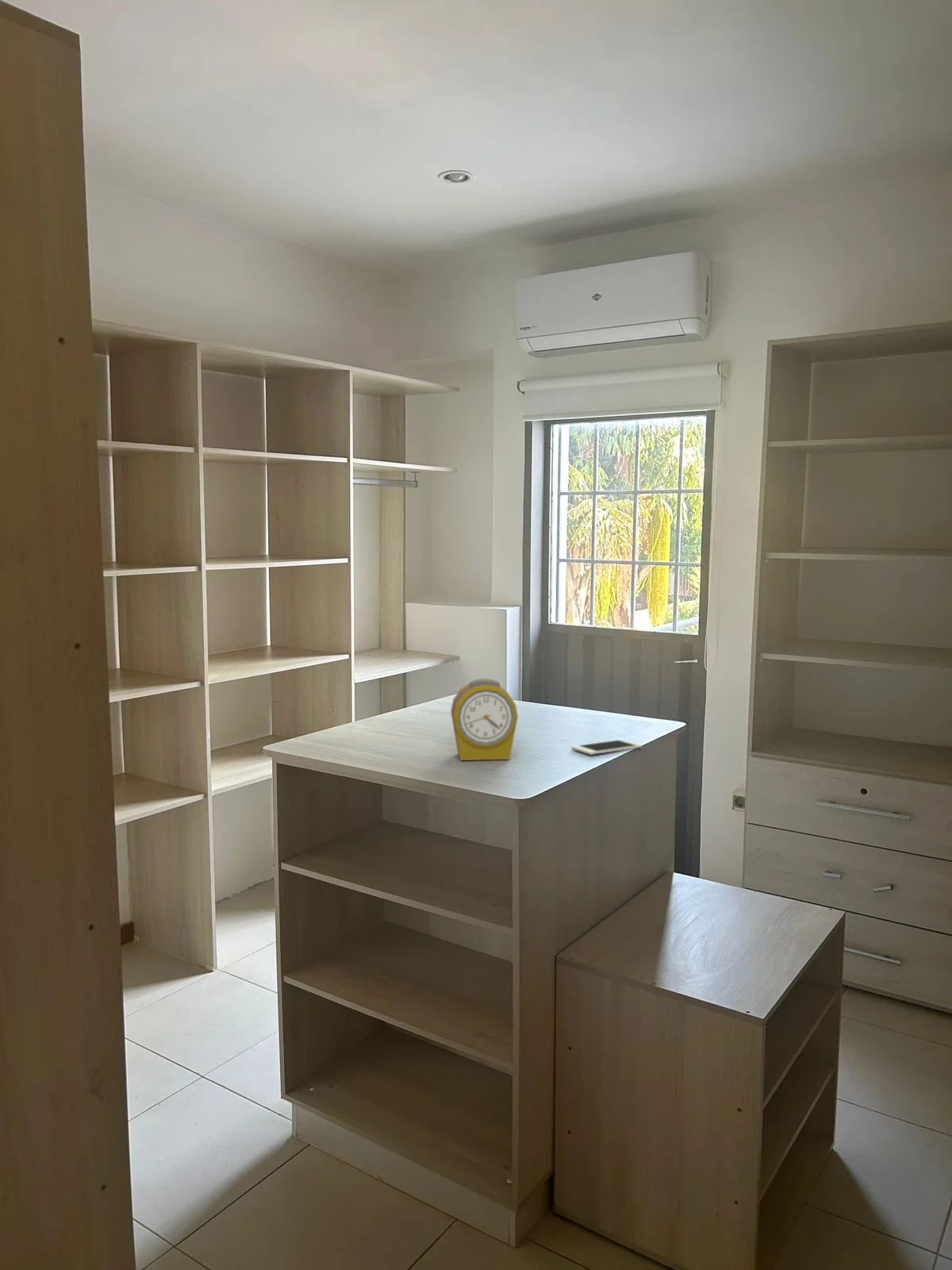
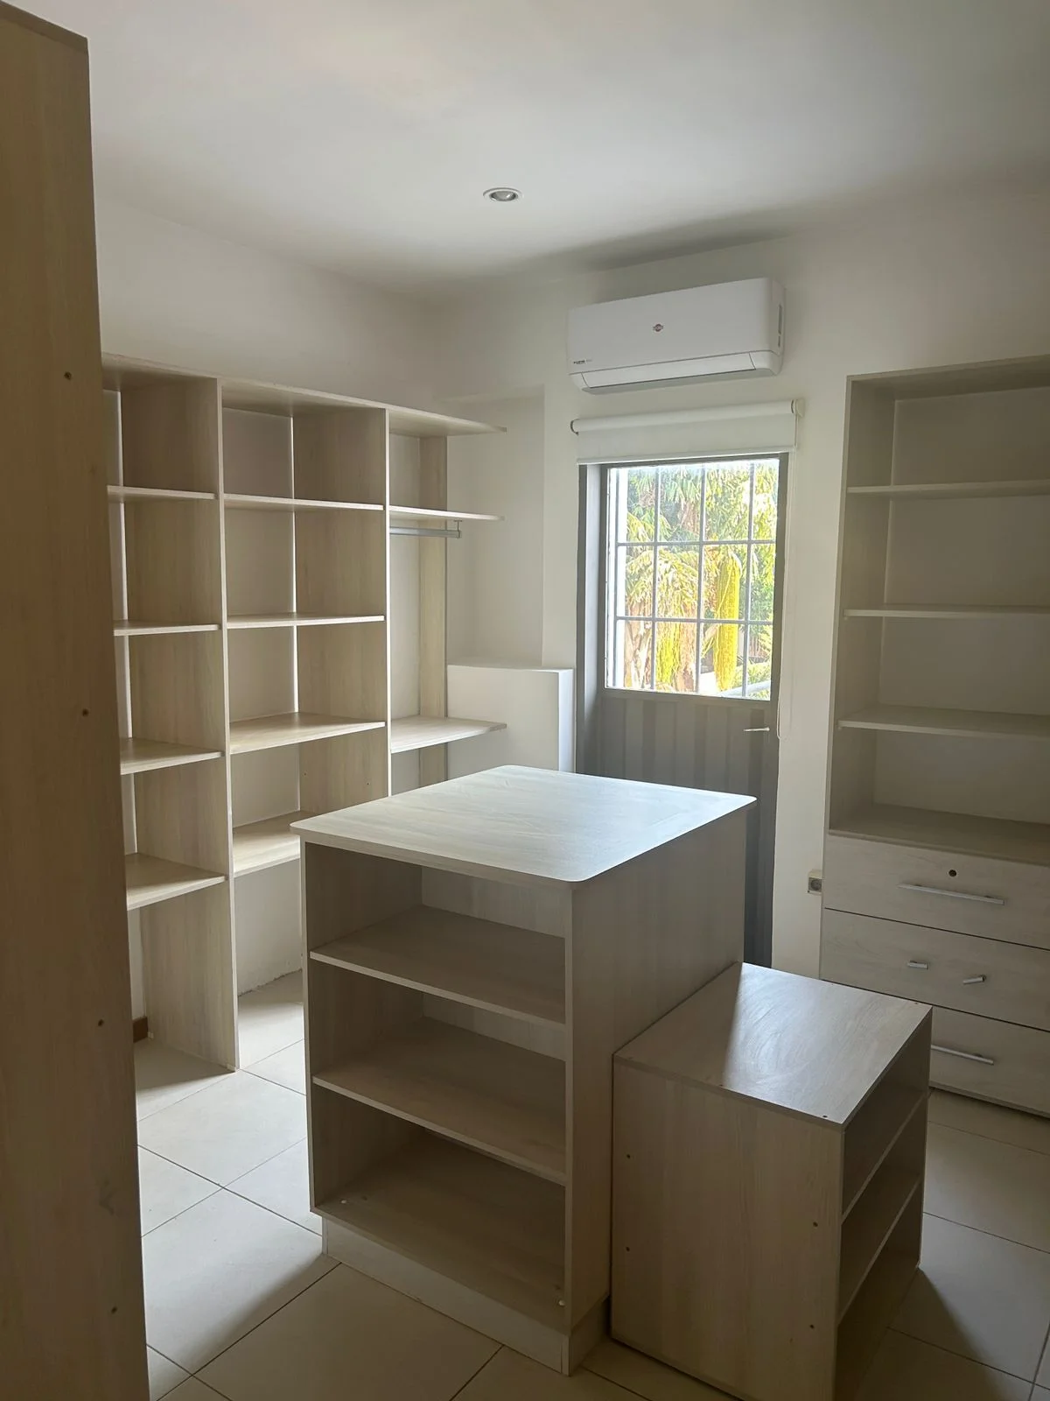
- alarm clock [450,678,519,761]
- cell phone [570,739,643,756]
